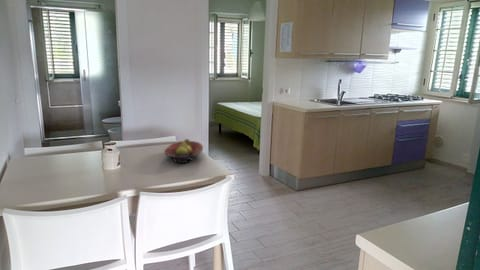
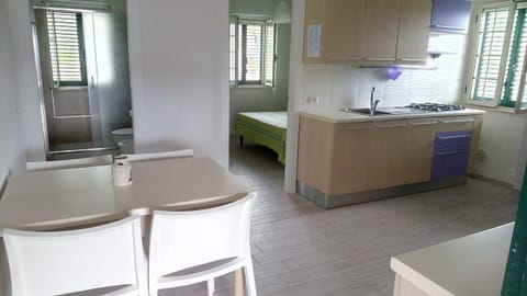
- fruit bowl [163,138,204,164]
